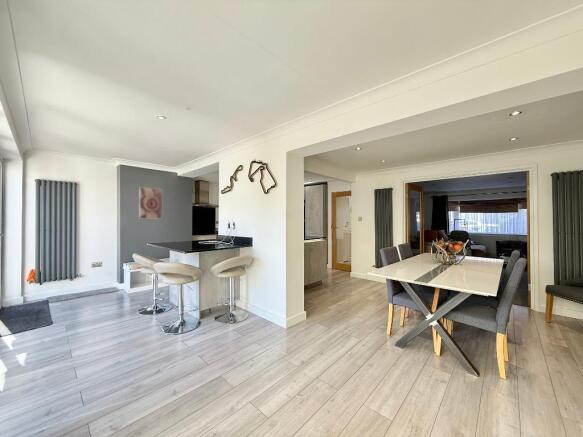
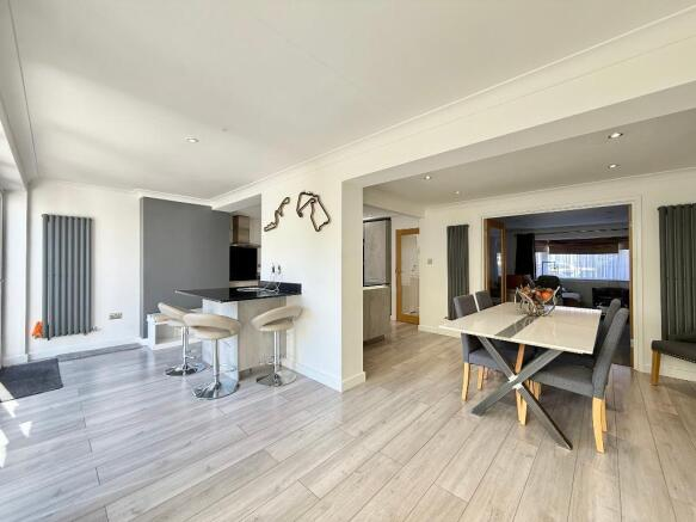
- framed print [138,186,163,219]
